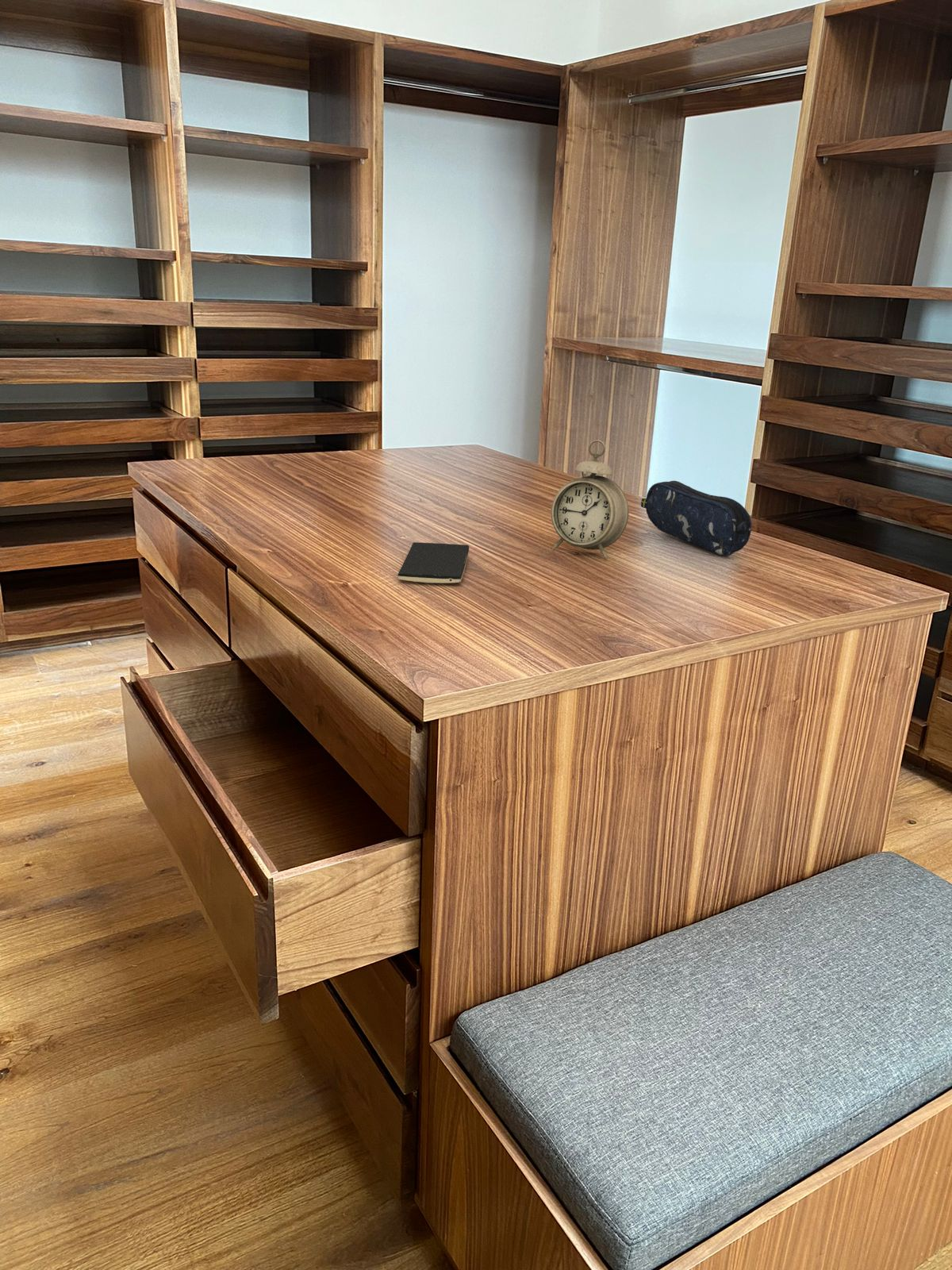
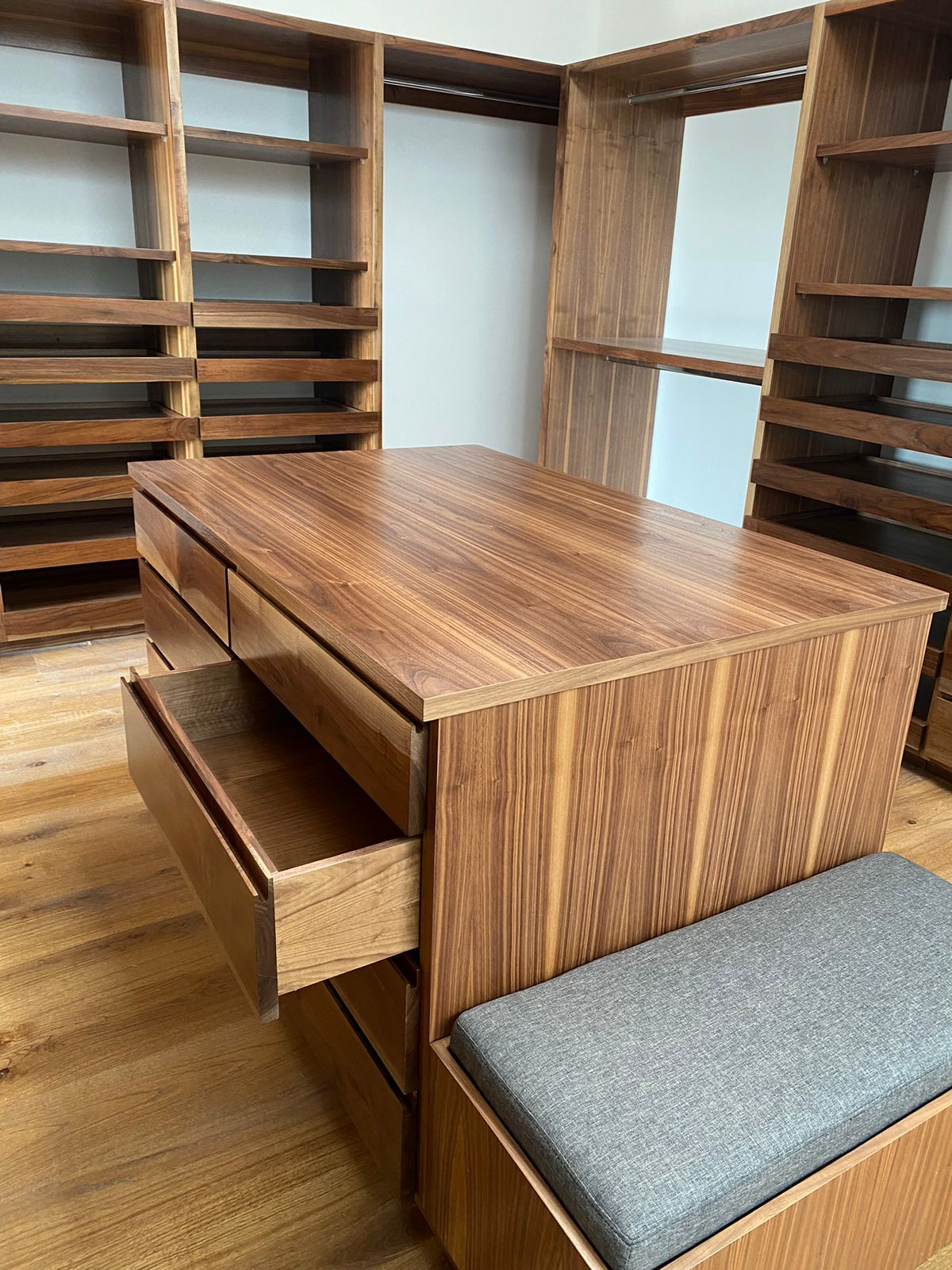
- smartphone [397,541,470,584]
- pencil case [640,480,752,557]
- alarm clock [551,439,630,560]
